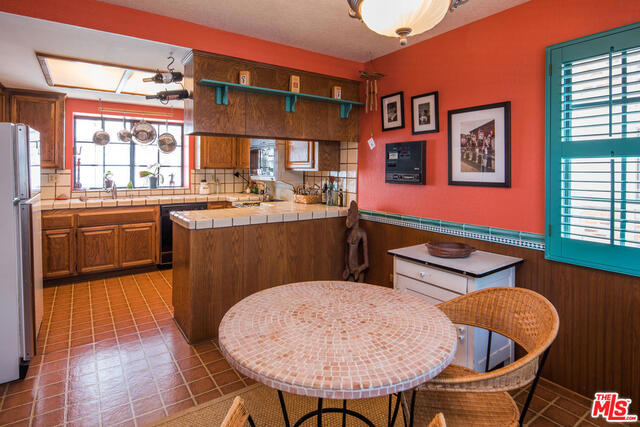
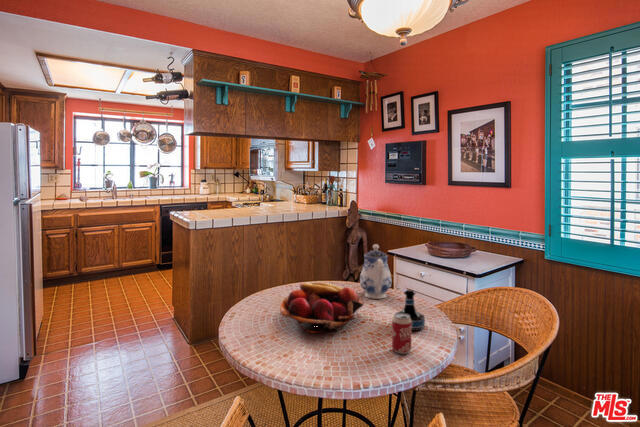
+ fruit basket [279,282,365,334]
+ beverage can [391,313,412,355]
+ teapot [359,243,393,300]
+ tequila bottle [394,288,426,332]
